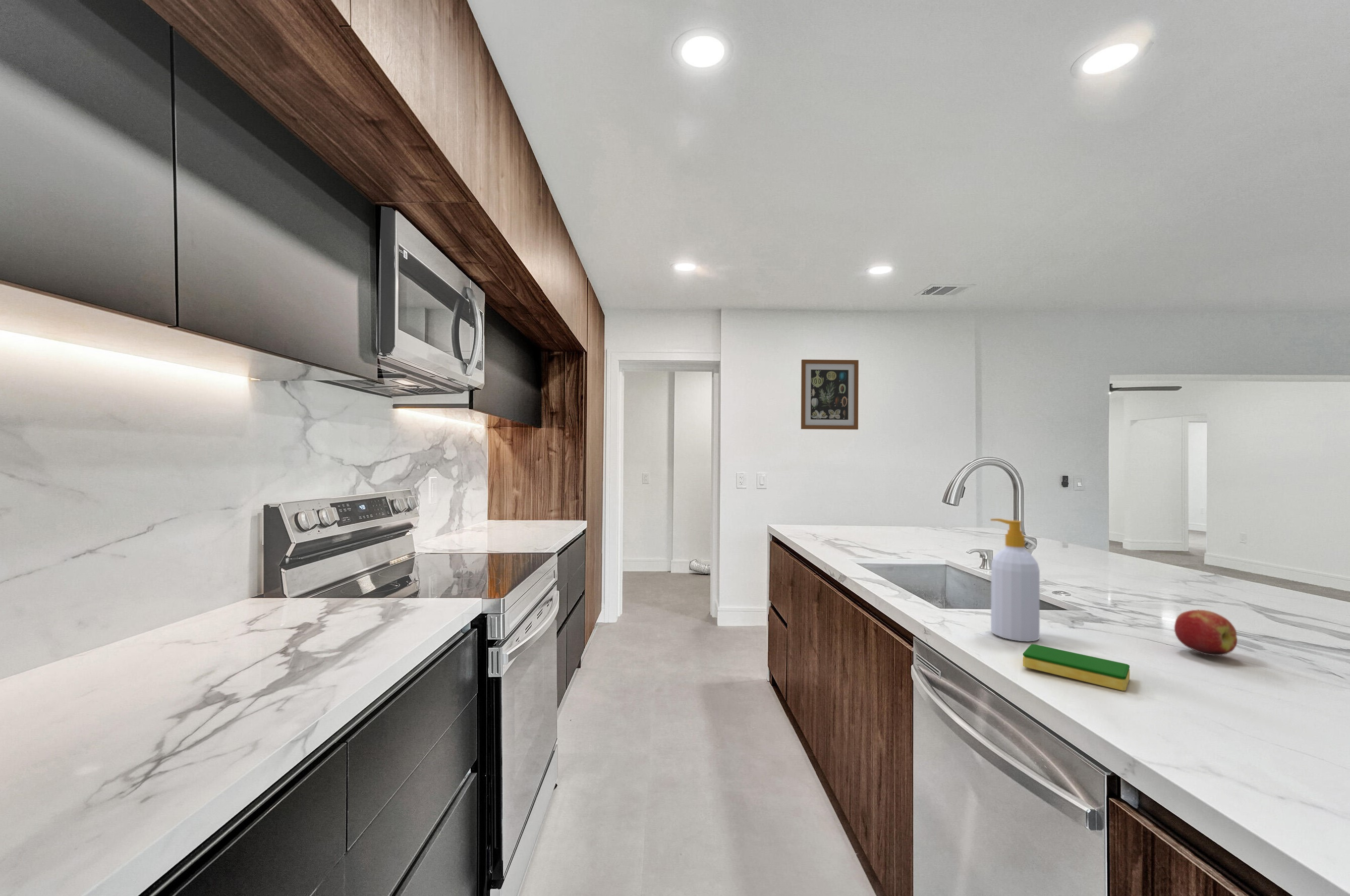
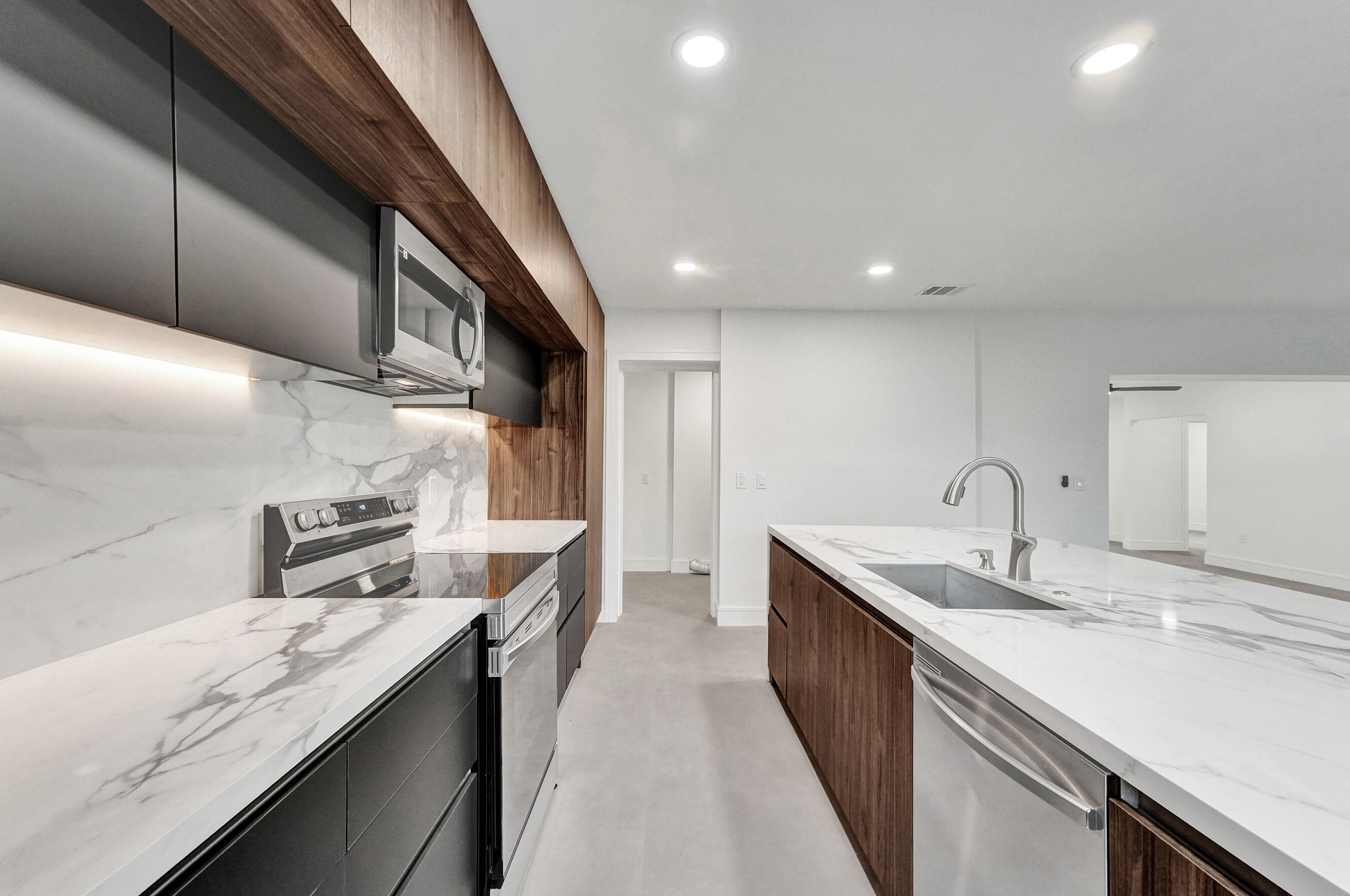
- dish sponge [1023,644,1130,691]
- soap bottle [990,518,1040,642]
- wall art [801,359,859,430]
- apple [1174,609,1238,656]
